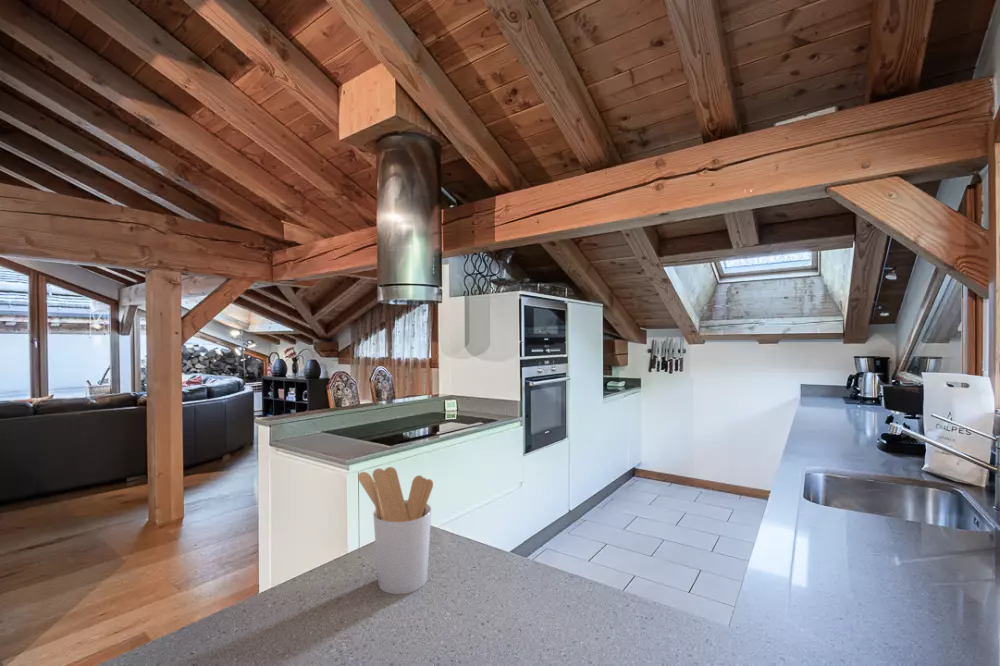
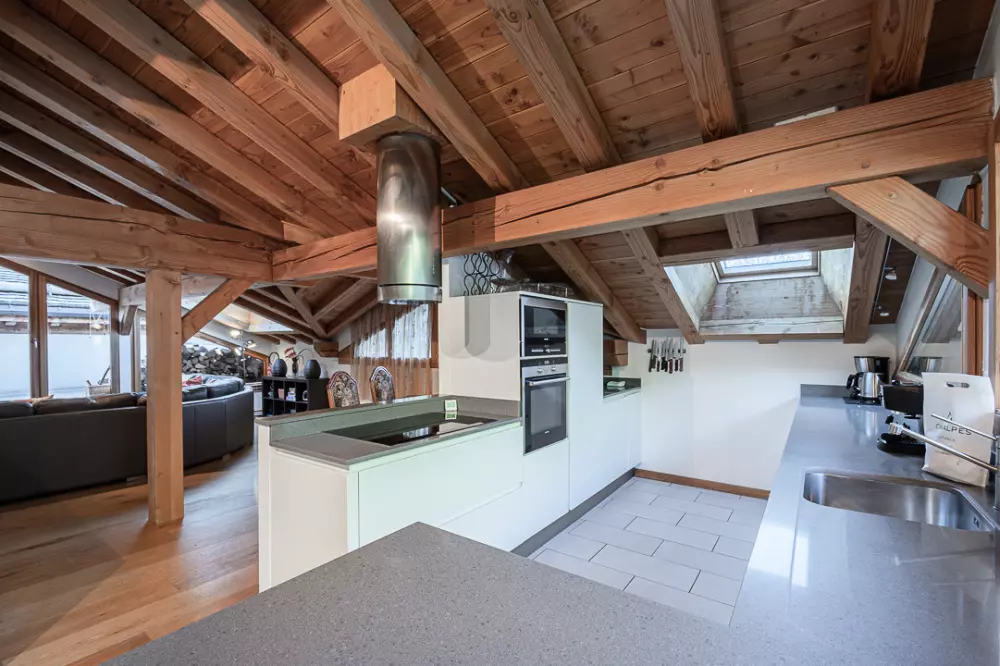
- utensil holder [357,466,434,595]
